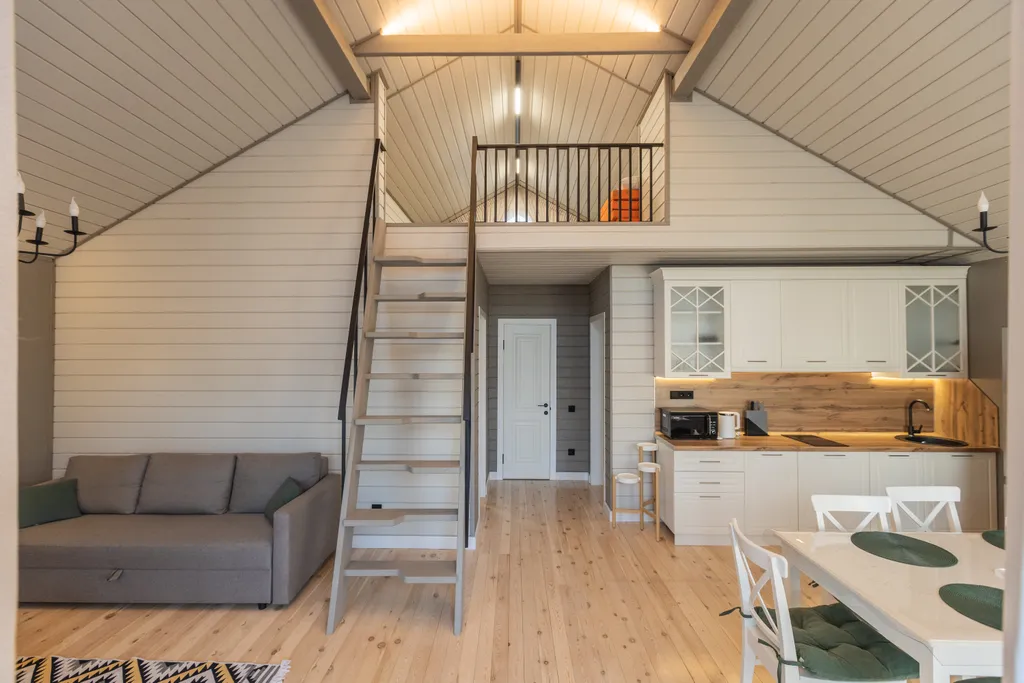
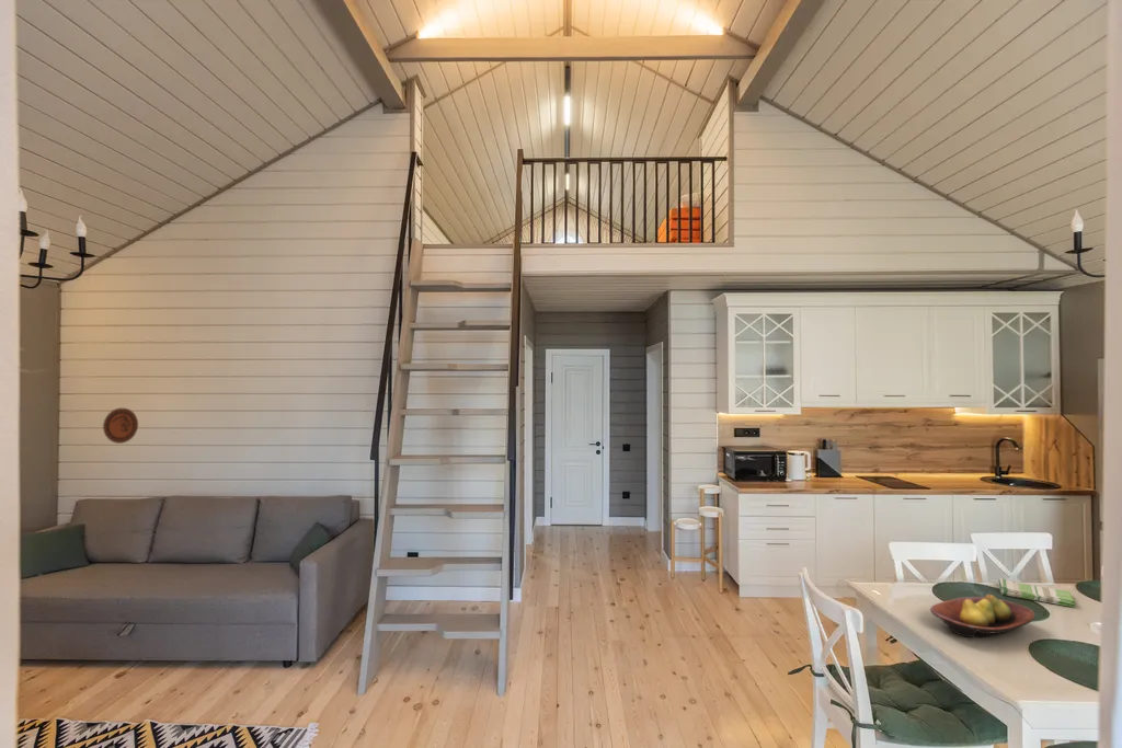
+ dish towel [997,577,1076,608]
+ decorative plate [102,407,139,445]
+ fruit bowl [929,594,1037,638]
